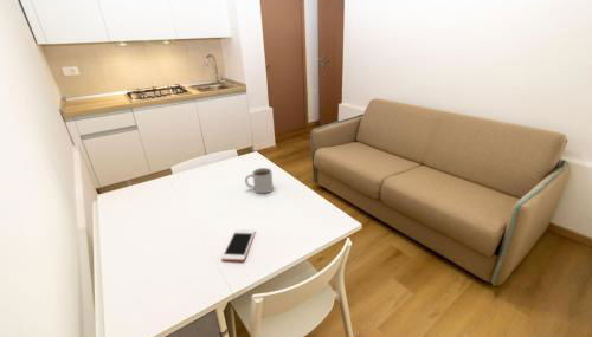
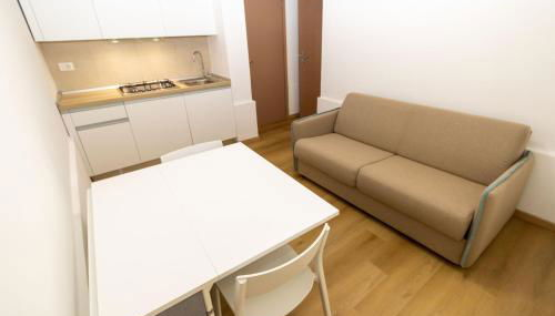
- mug [244,167,275,194]
- cell phone [220,228,257,261]
